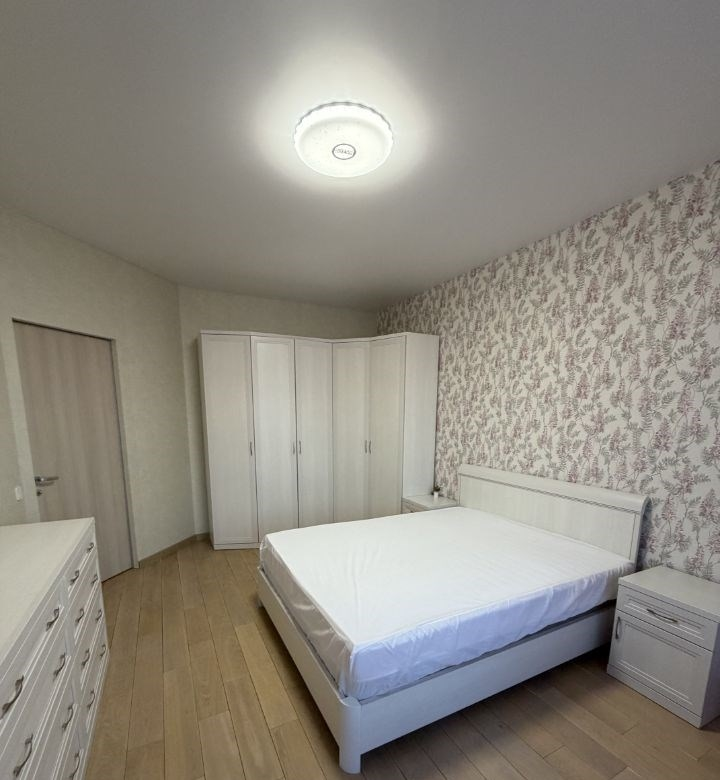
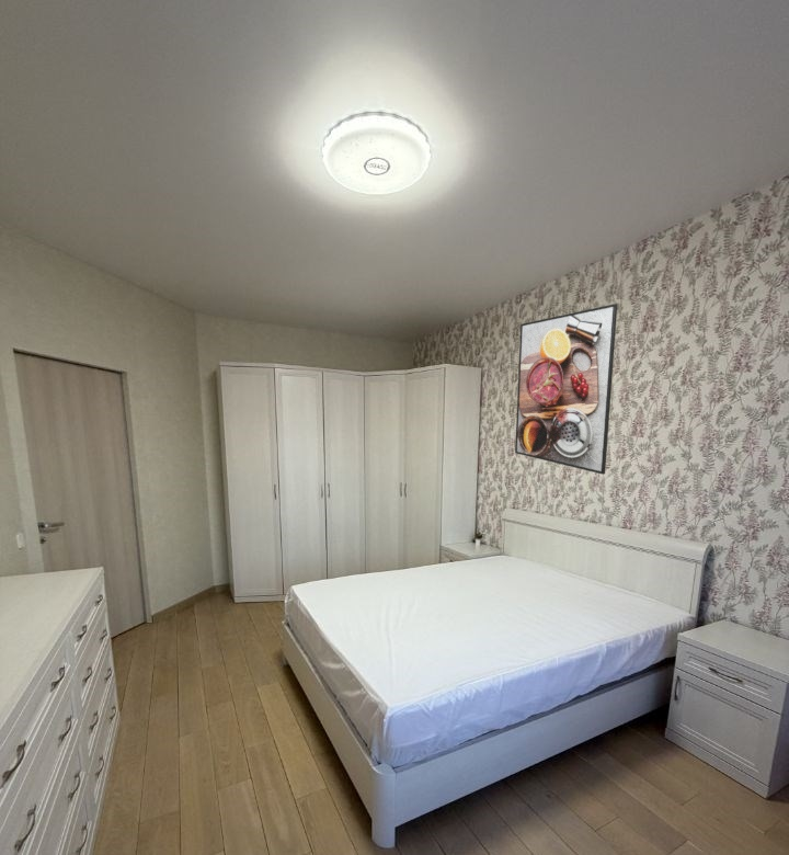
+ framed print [514,303,618,476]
